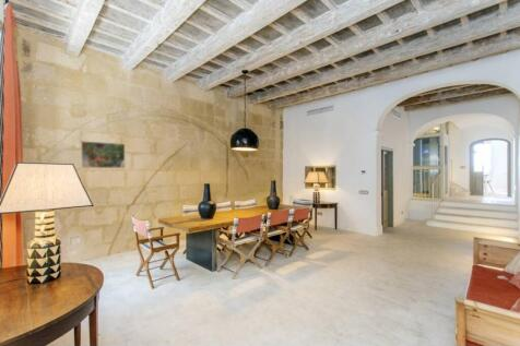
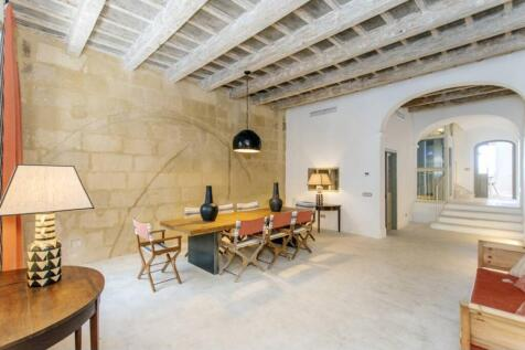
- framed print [80,140,126,169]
